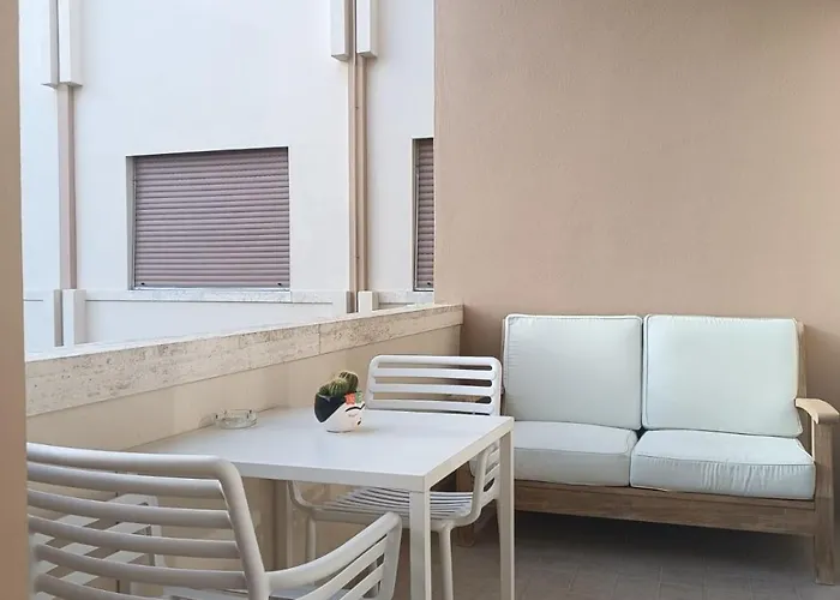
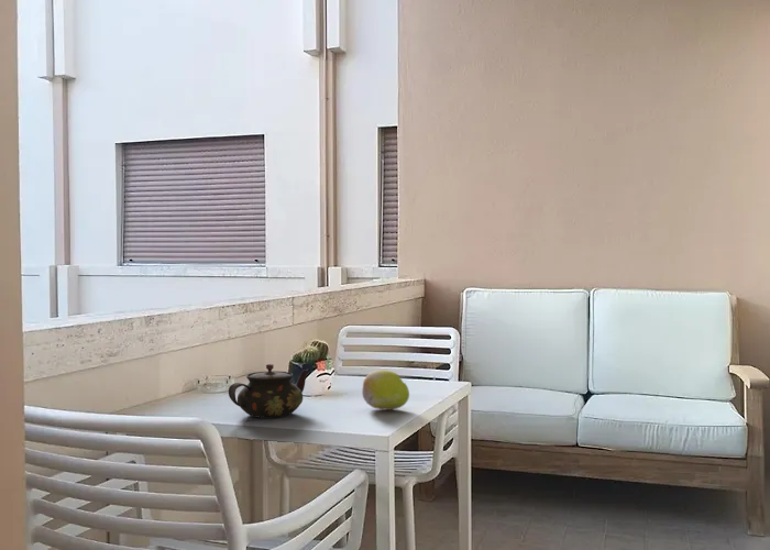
+ fruit [361,369,410,411]
+ teapot [228,363,309,419]
